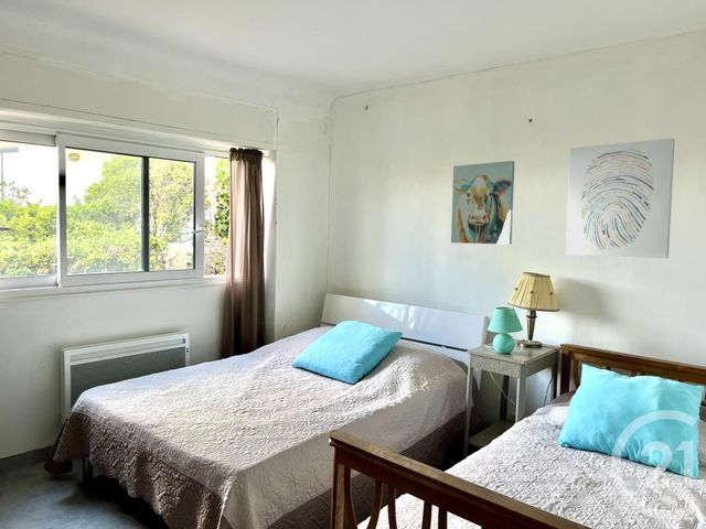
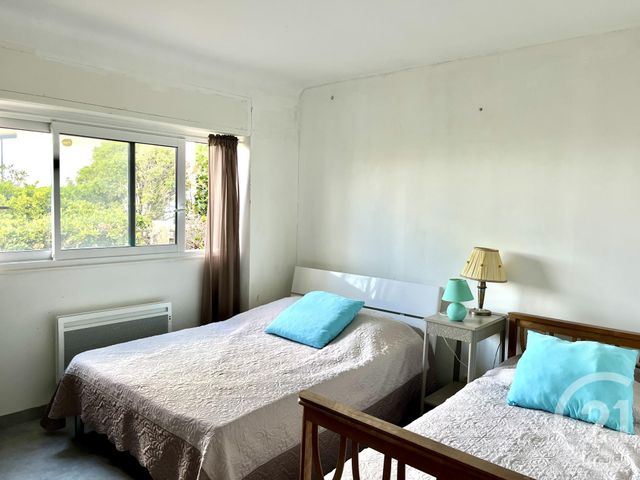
- wall art [565,137,676,259]
- wall art [450,160,515,246]
